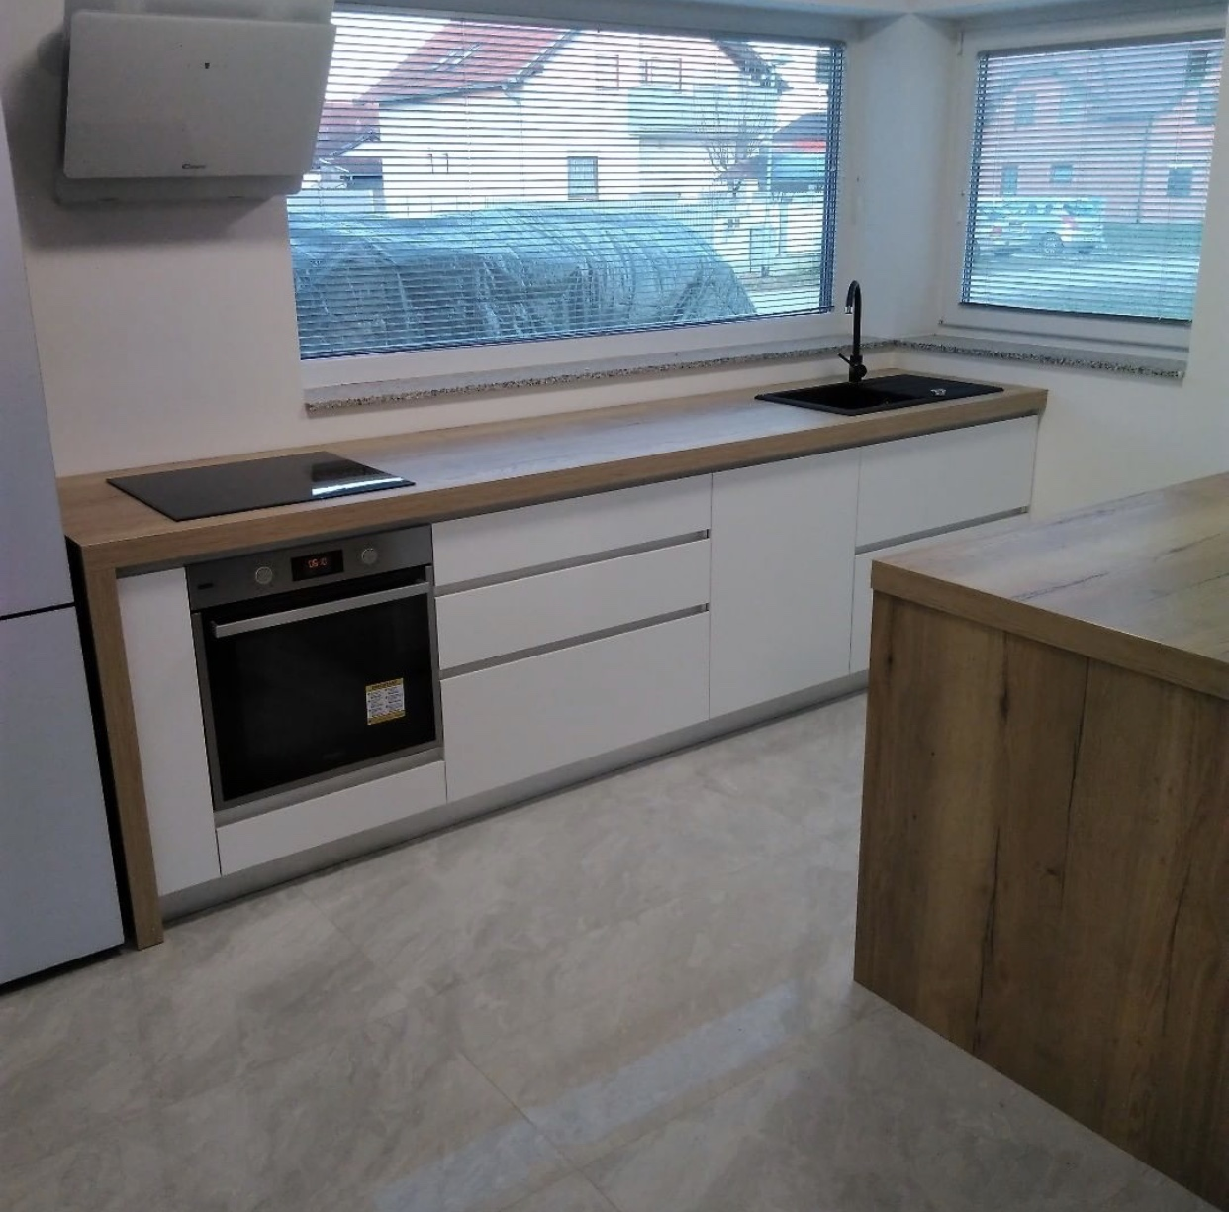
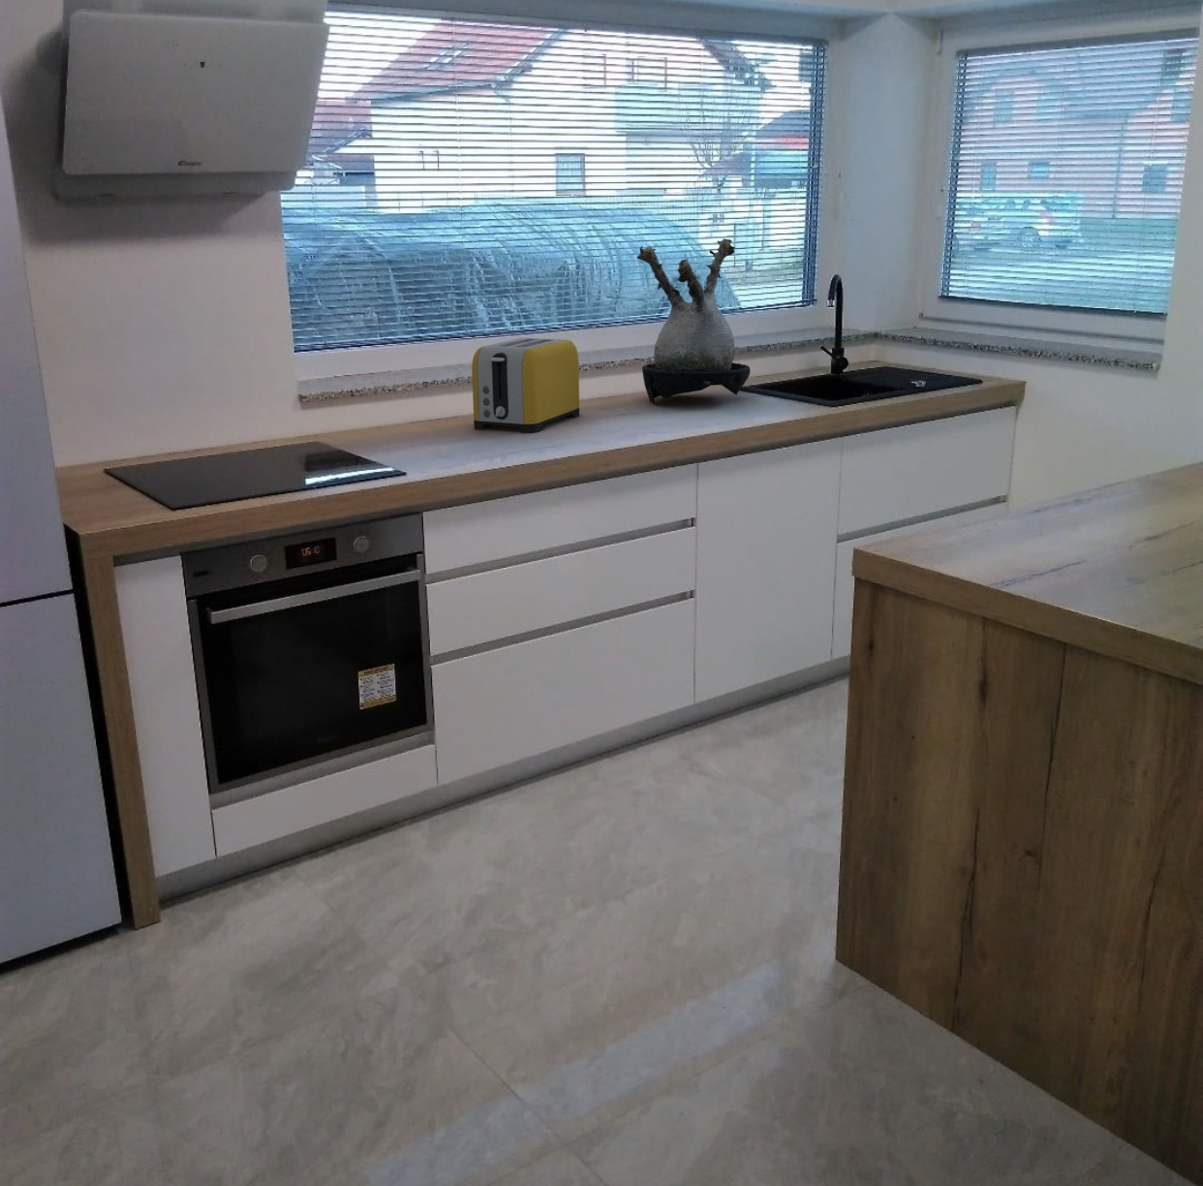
+ toaster [471,337,580,433]
+ plant [635,238,751,405]
